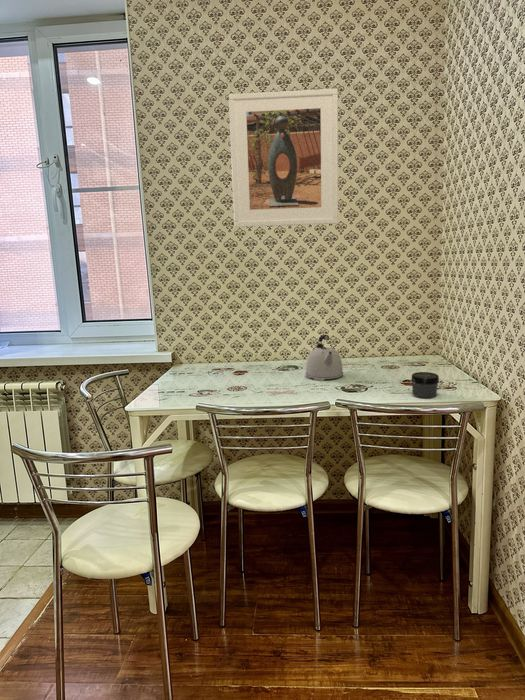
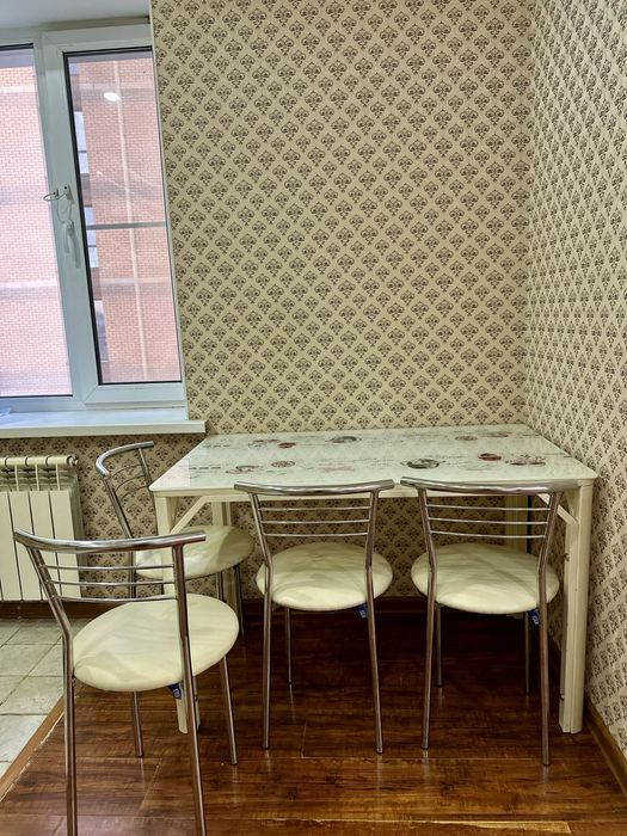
- kettle [305,334,344,382]
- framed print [228,88,339,228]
- jar [410,371,440,399]
